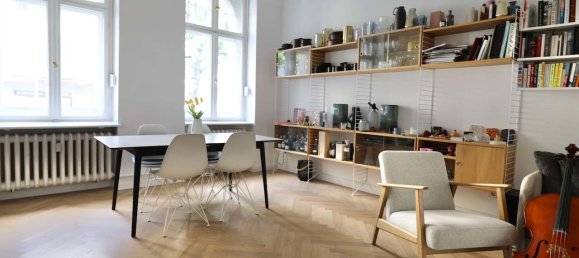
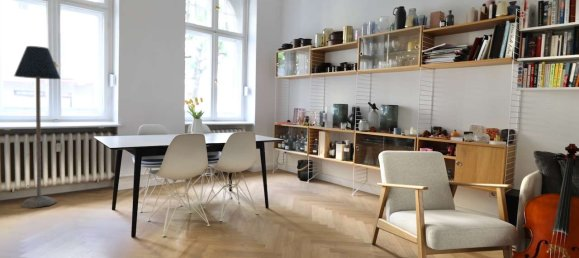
+ floor lamp [13,45,61,209]
